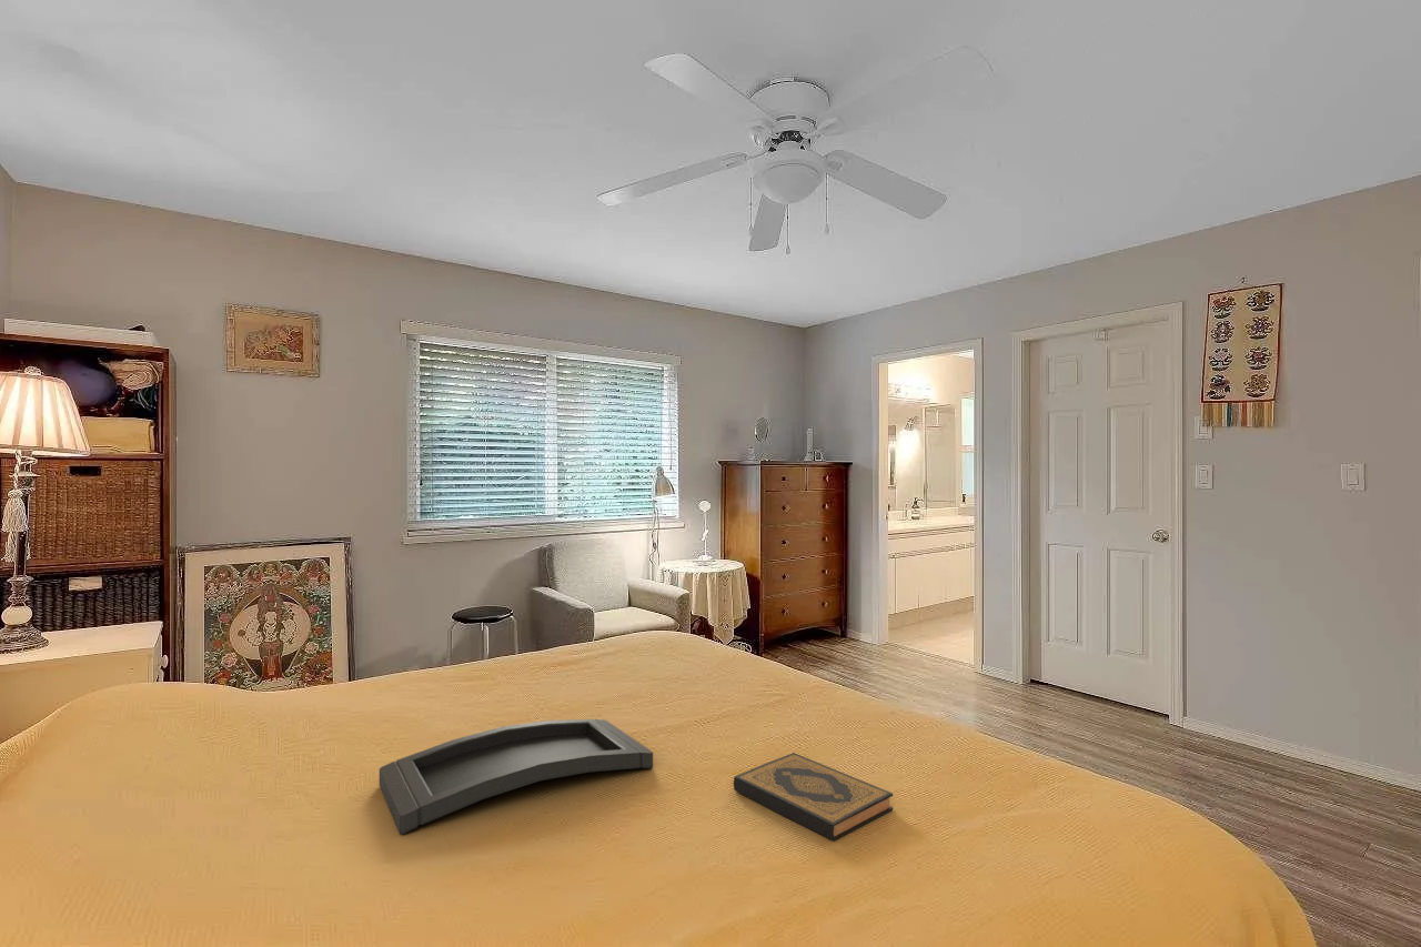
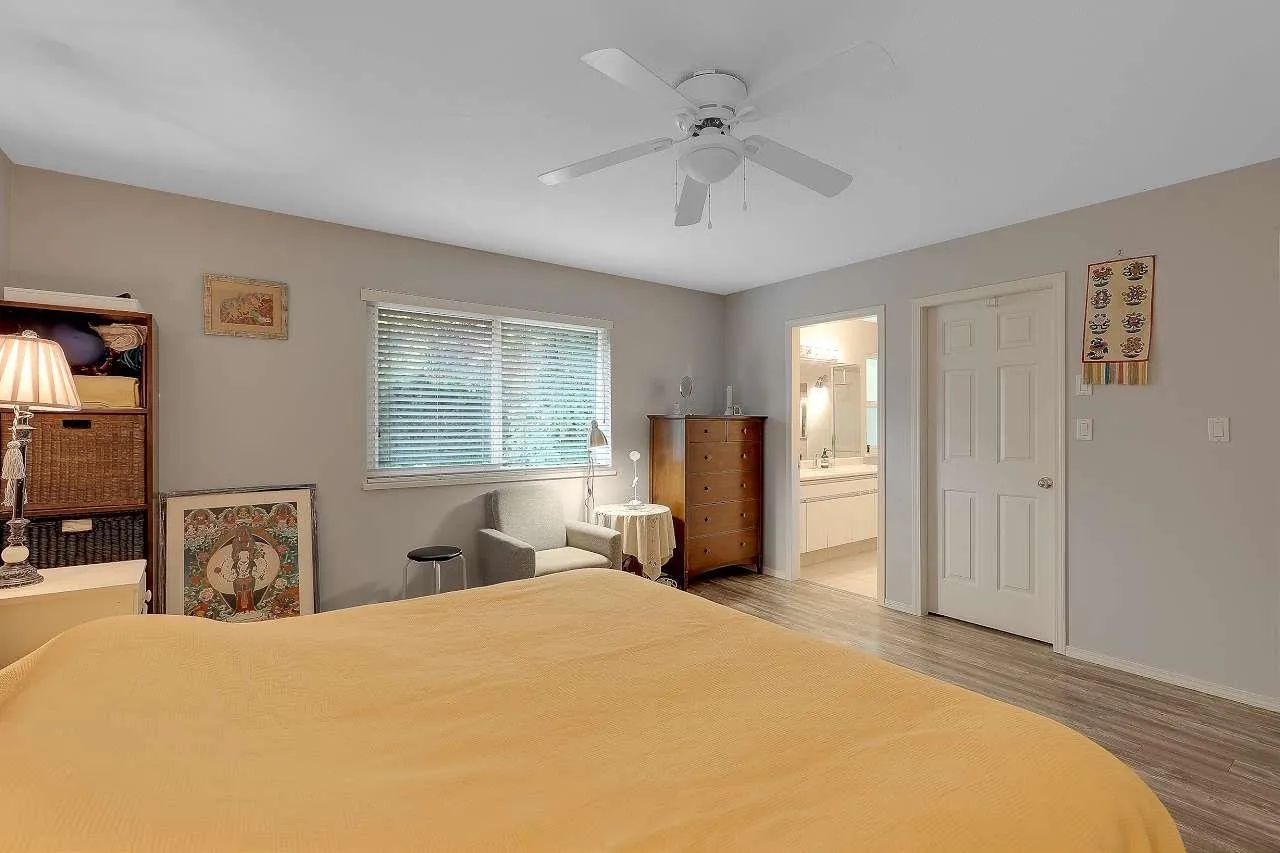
- tray [379,718,654,835]
- hardback book [733,752,894,842]
